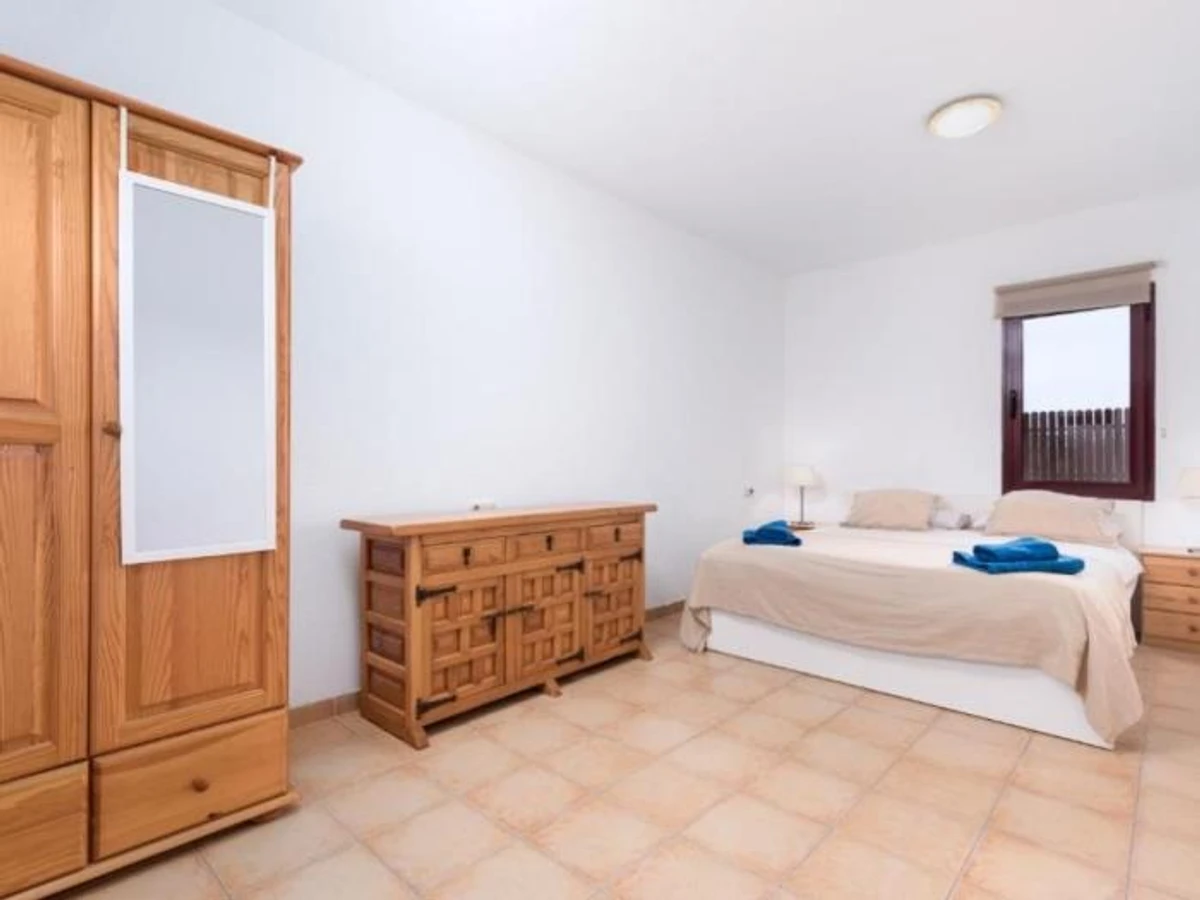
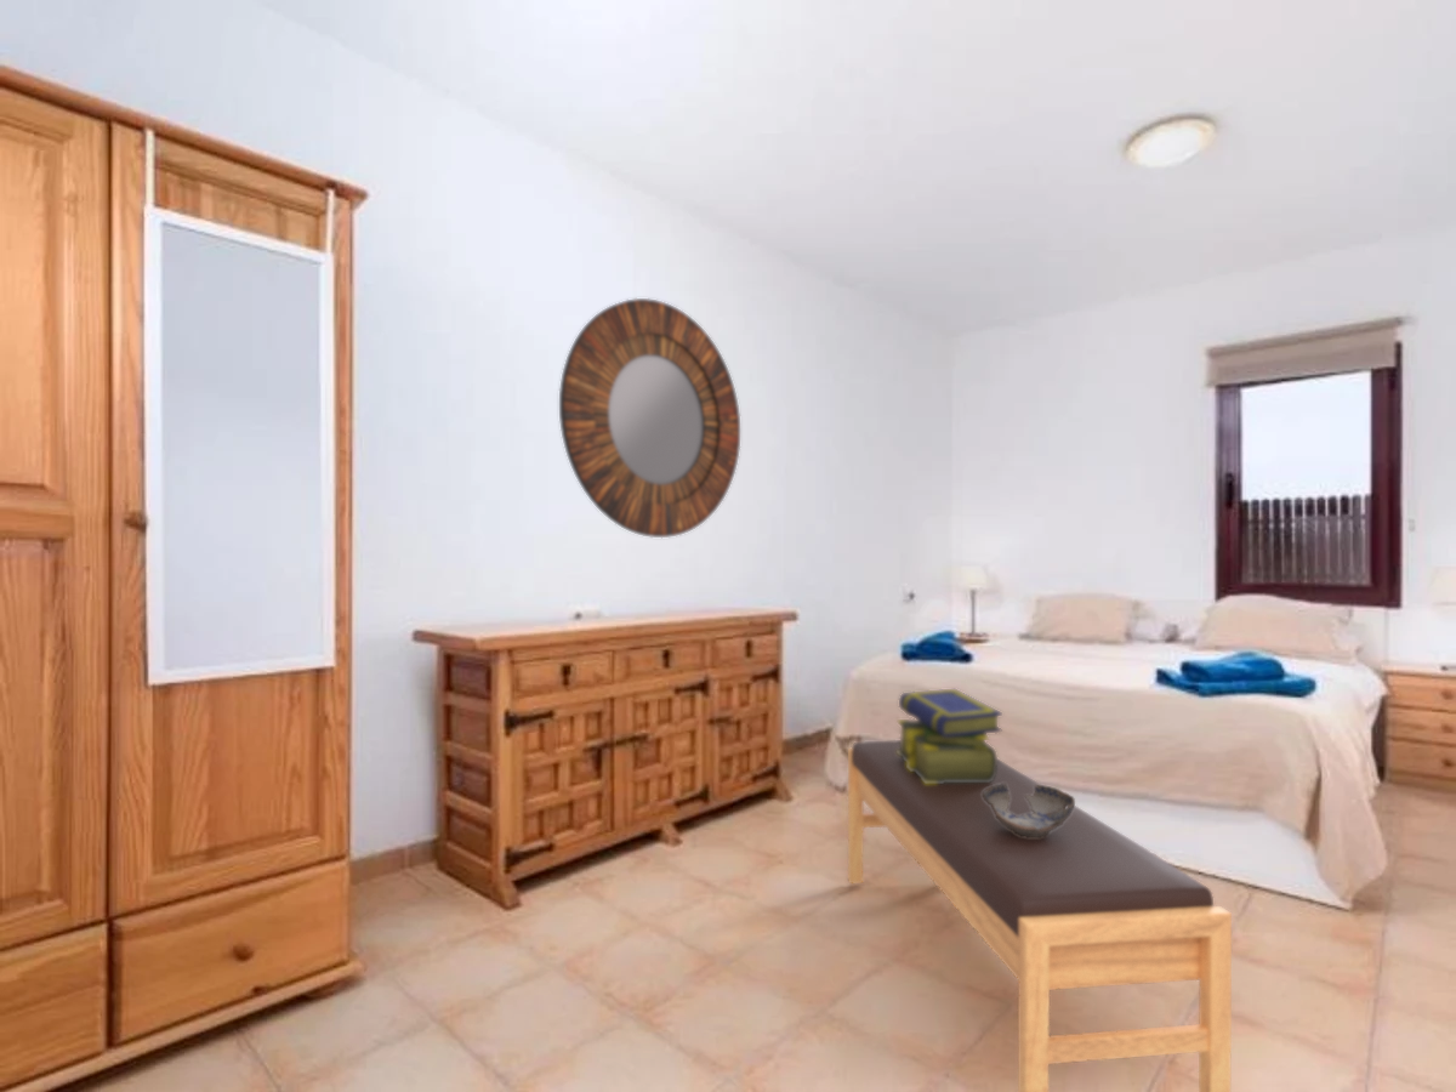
+ bench [847,739,1233,1092]
+ stack of books [897,688,1003,784]
+ home mirror [558,297,741,539]
+ decorative bowl [983,784,1076,837]
